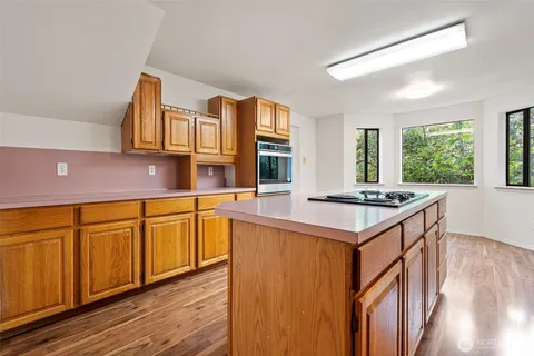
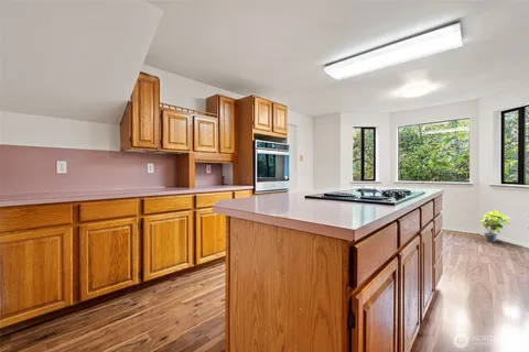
+ potted plant [478,208,511,243]
